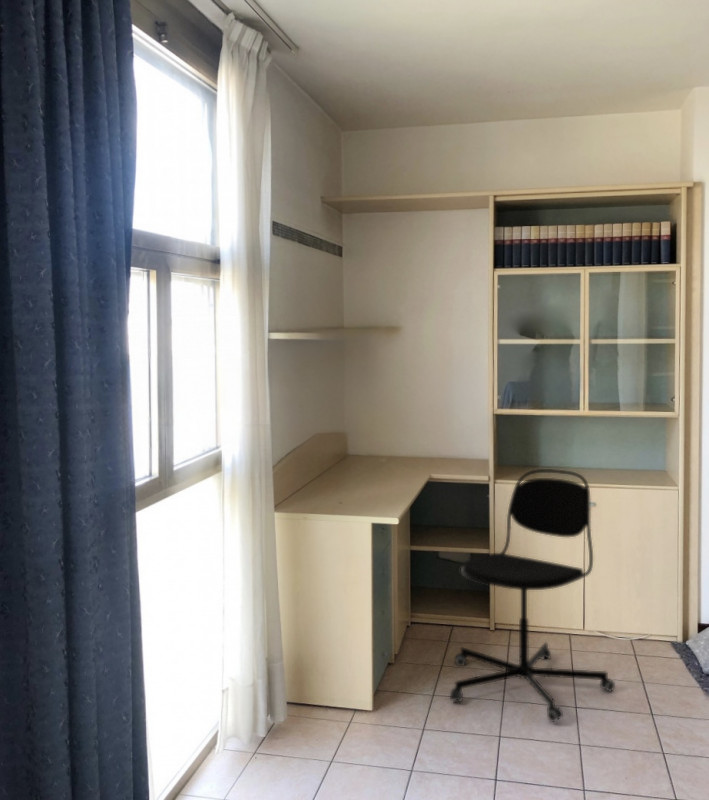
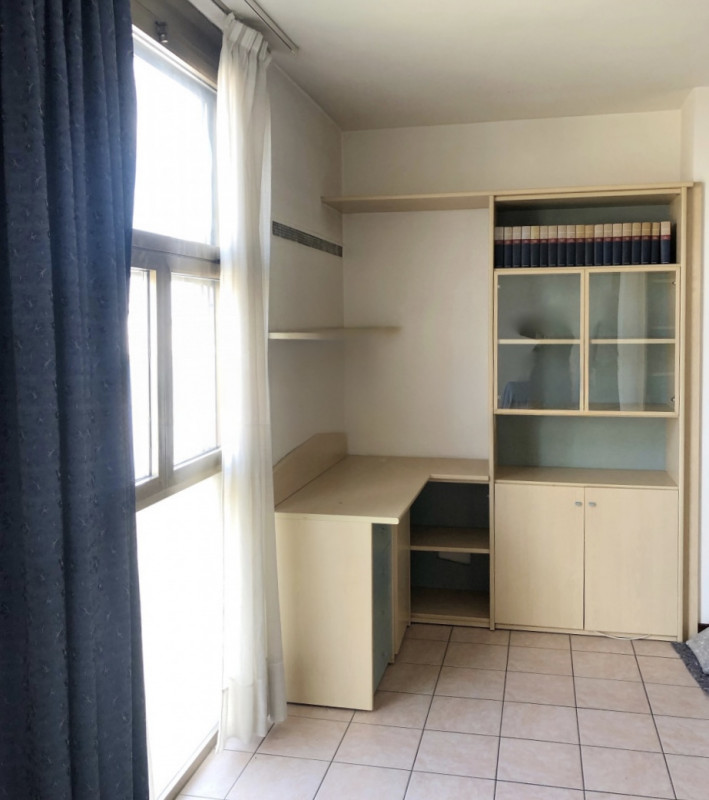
- office chair [449,468,616,723]
